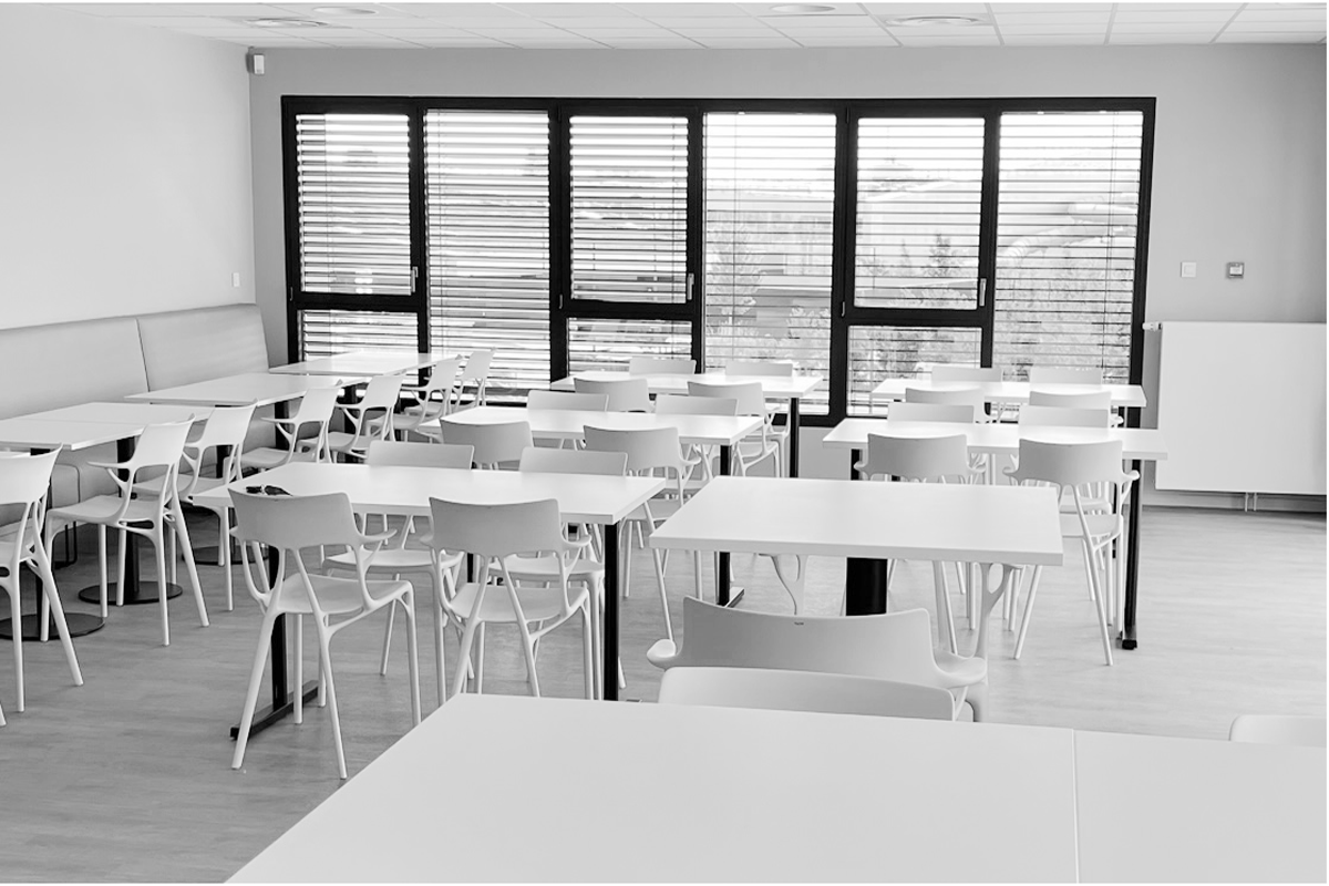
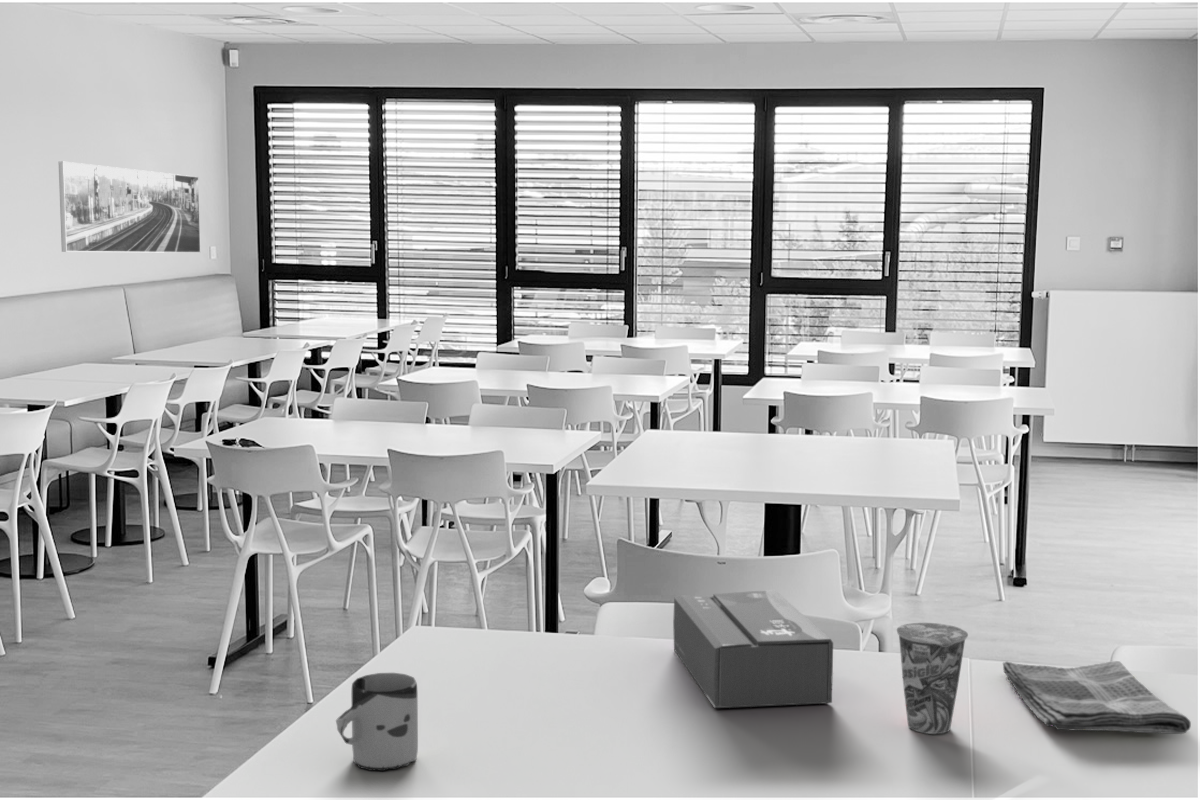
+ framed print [58,160,201,254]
+ tissue box [672,589,834,709]
+ cup [335,672,419,772]
+ dish towel [1002,660,1192,735]
+ cup [896,622,969,735]
